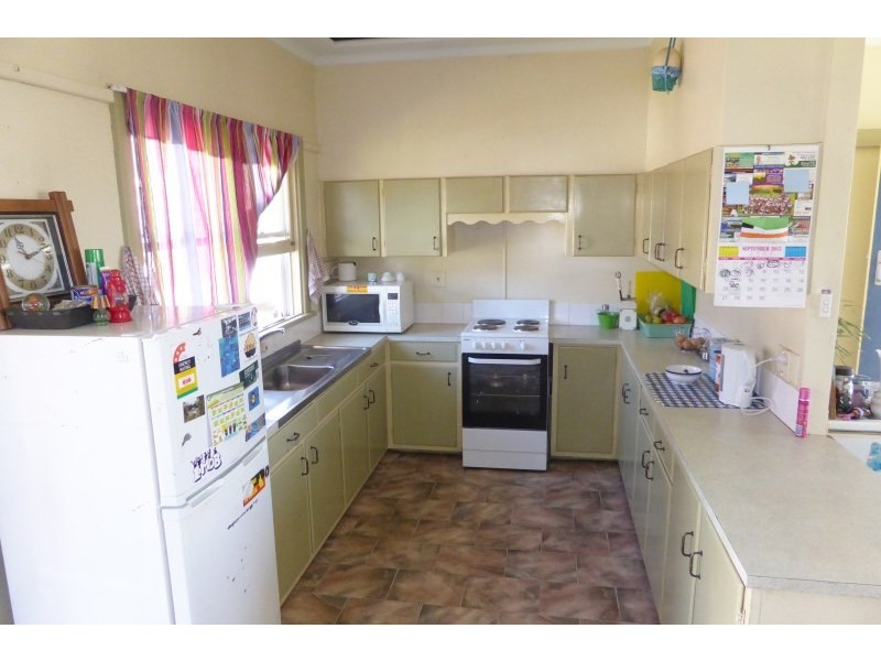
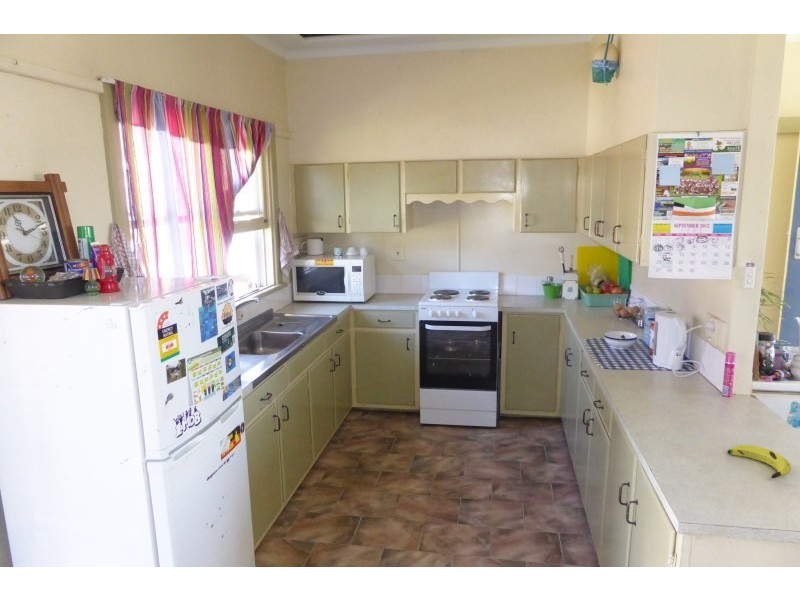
+ banana [726,444,792,479]
